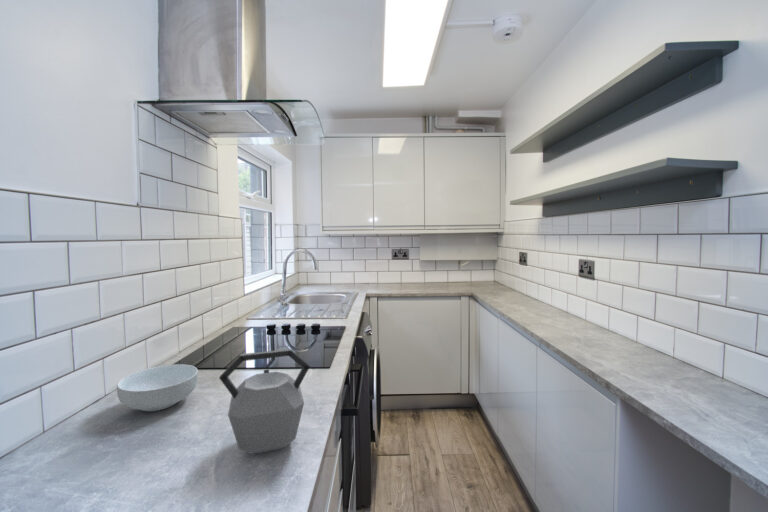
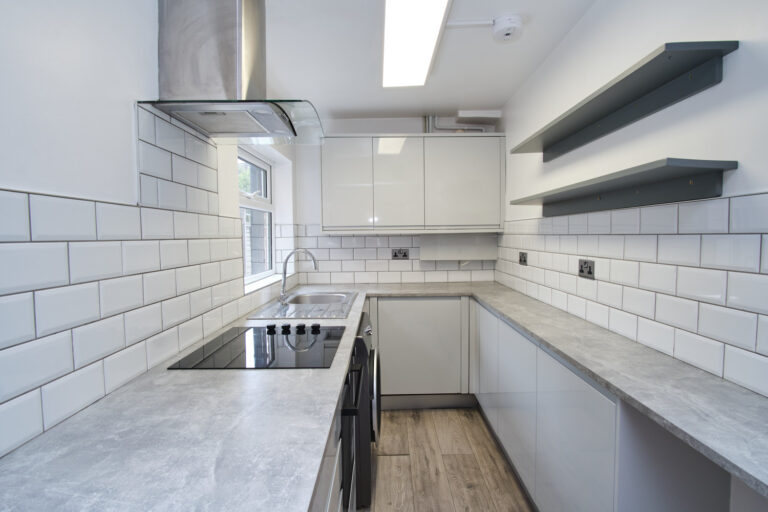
- kettle [218,348,311,455]
- cereal bowl [116,363,199,412]
